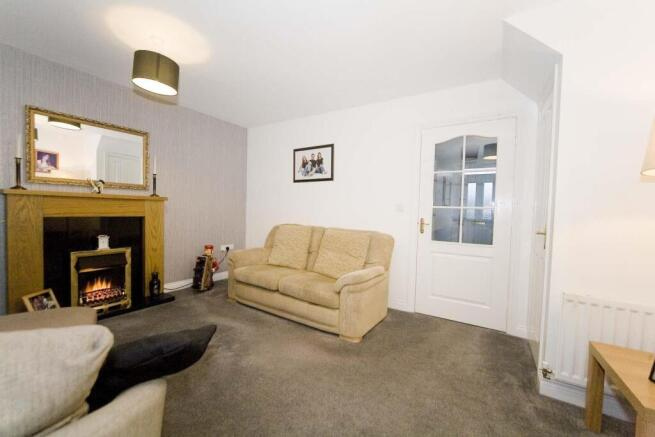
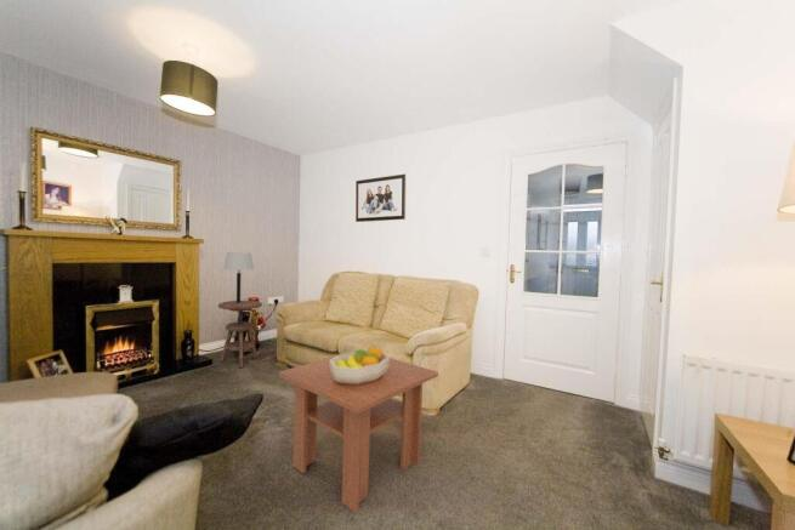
+ side table [217,300,263,369]
+ table lamp [222,251,255,303]
+ fruit bowl [330,346,391,384]
+ coffee table [278,348,439,514]
